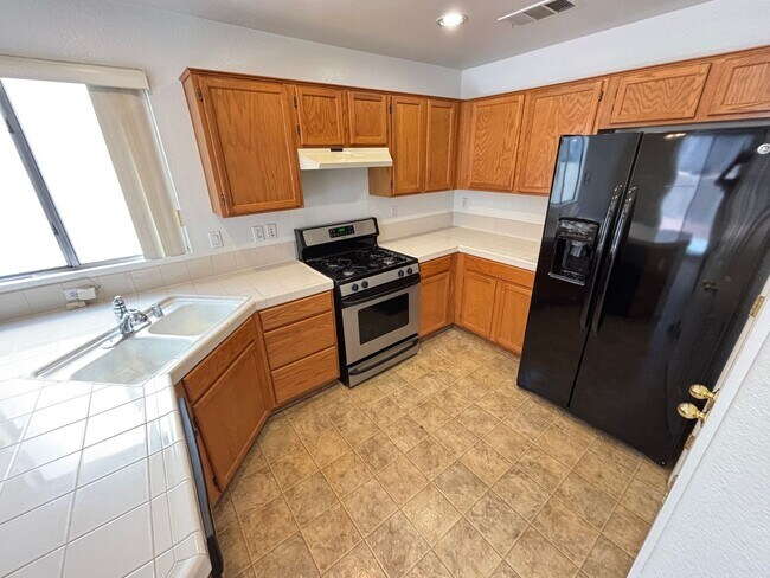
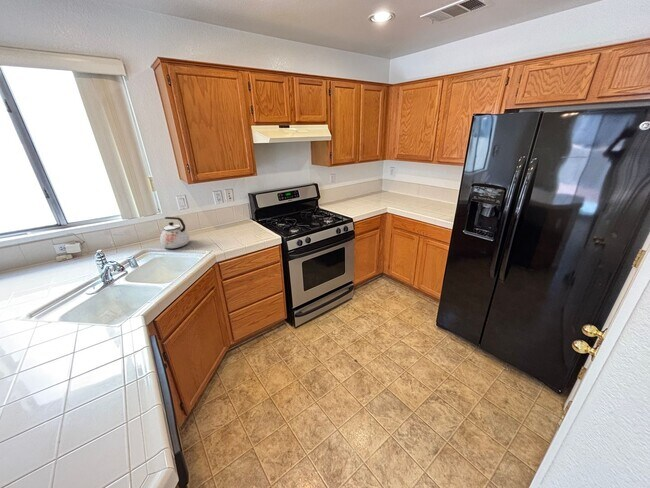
+ kettle [158,216,190,249]
